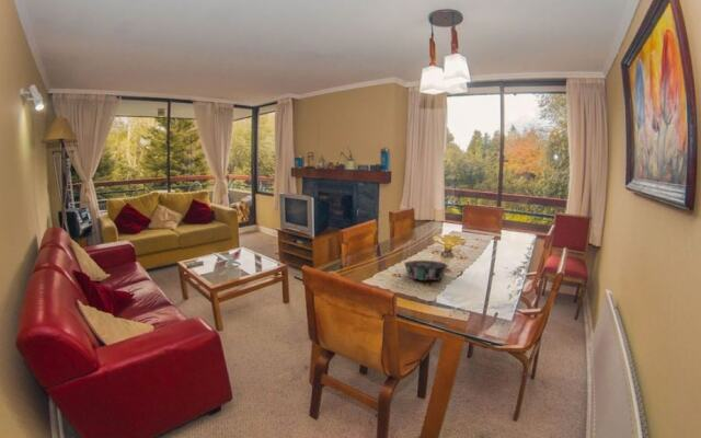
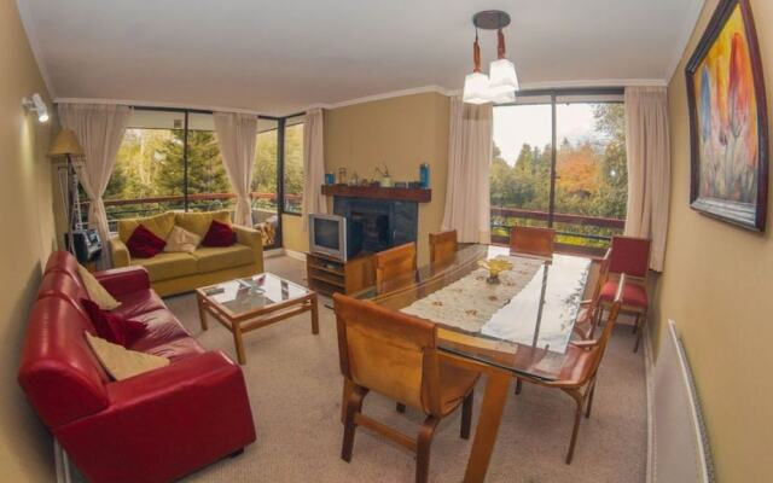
- decorative bowl [403,260,449,281]
